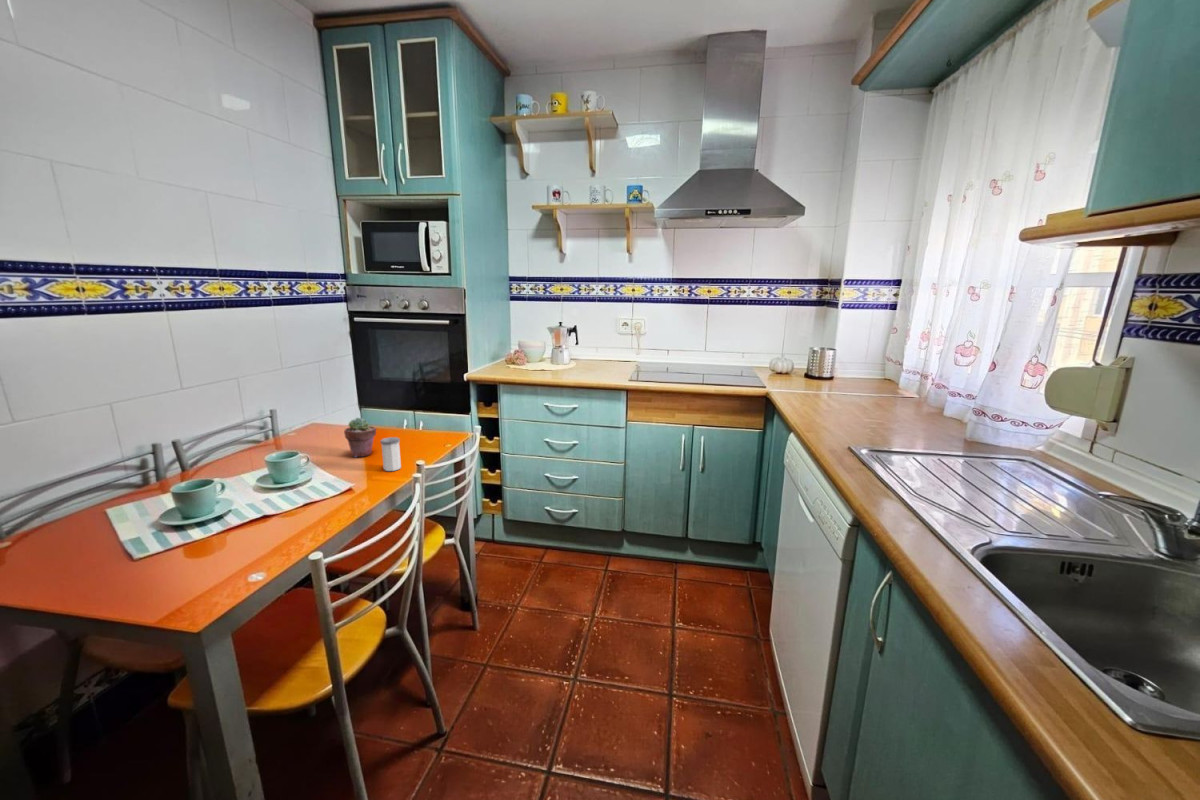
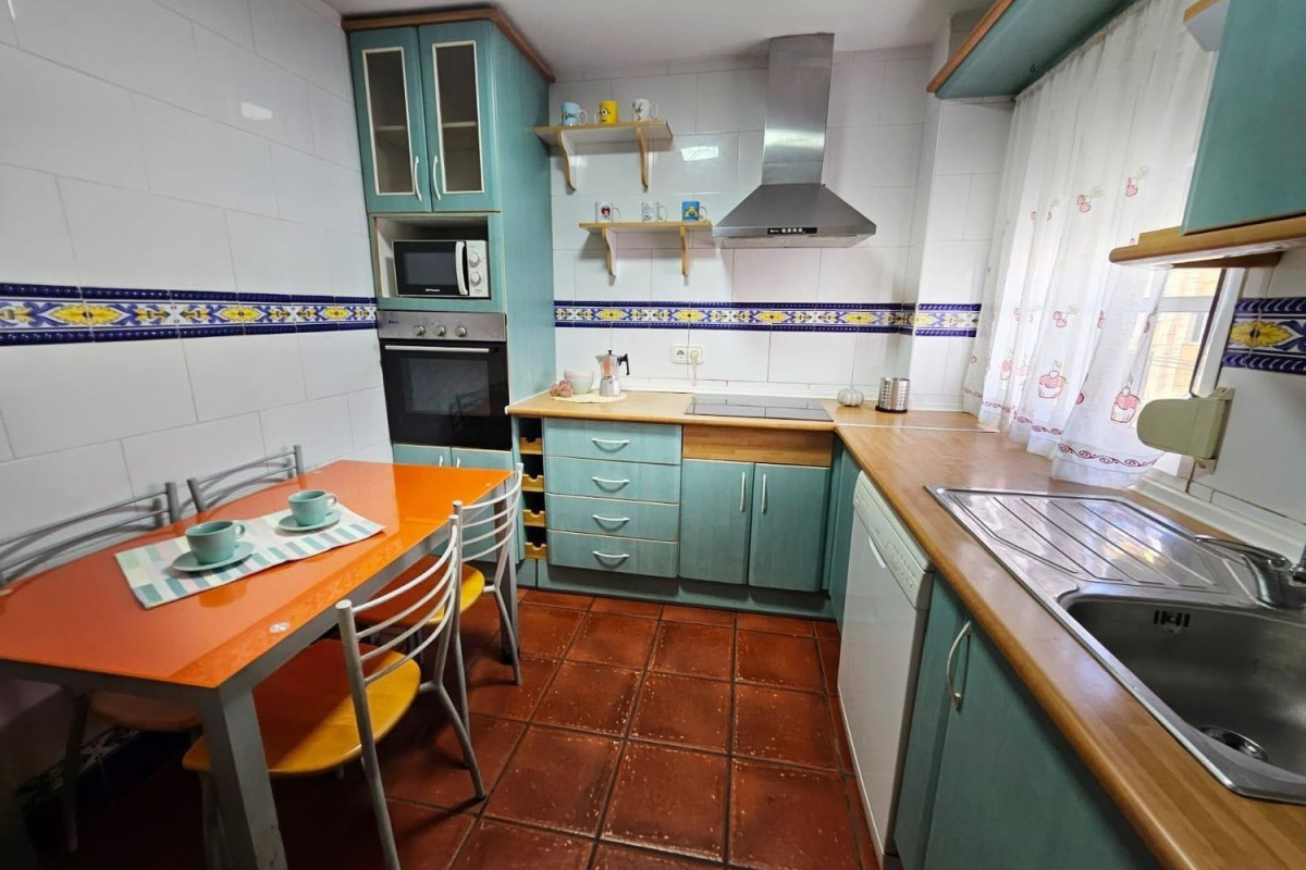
- potted succulent [343,417,377,458]
- salt shaker [379,436,402,472]
